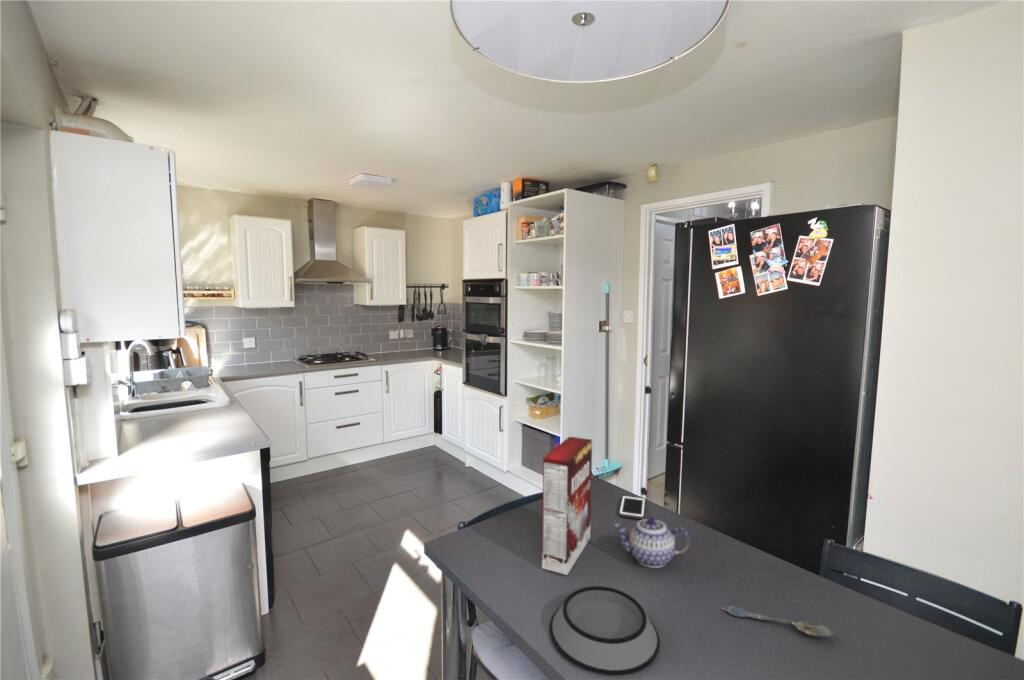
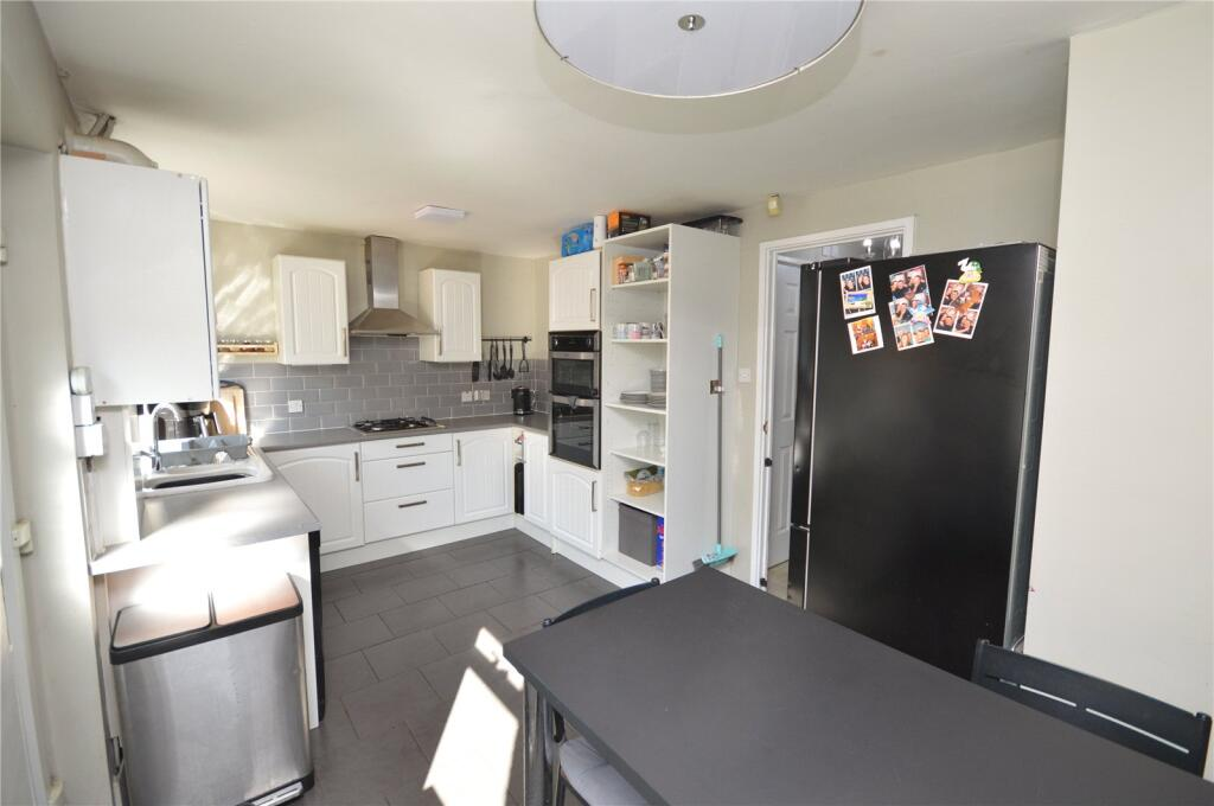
- cereal box [541,435,593,576]
- spoon [720,605,837,638]
- teapot [613,516,691,569]
- bowl [549,585,661,676]
- cell phone [618,495,646,520]
